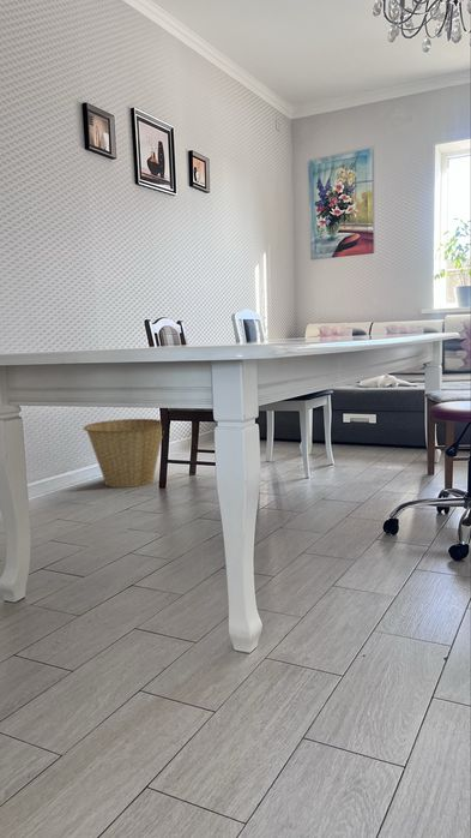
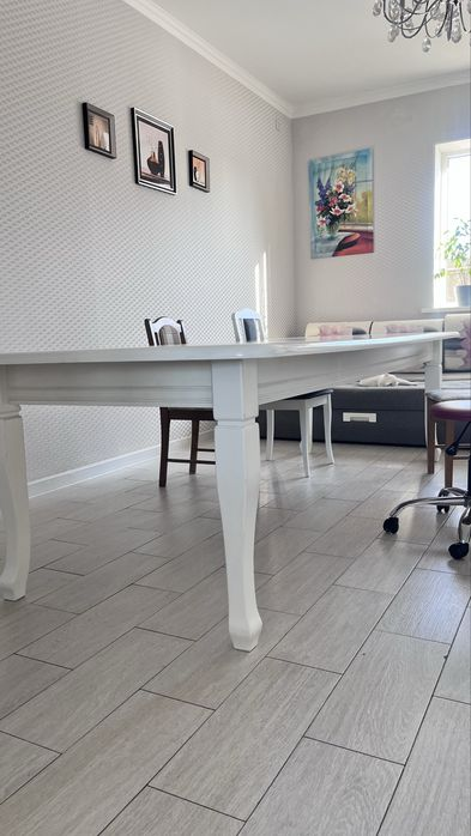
- basket [83,418,163,489]
